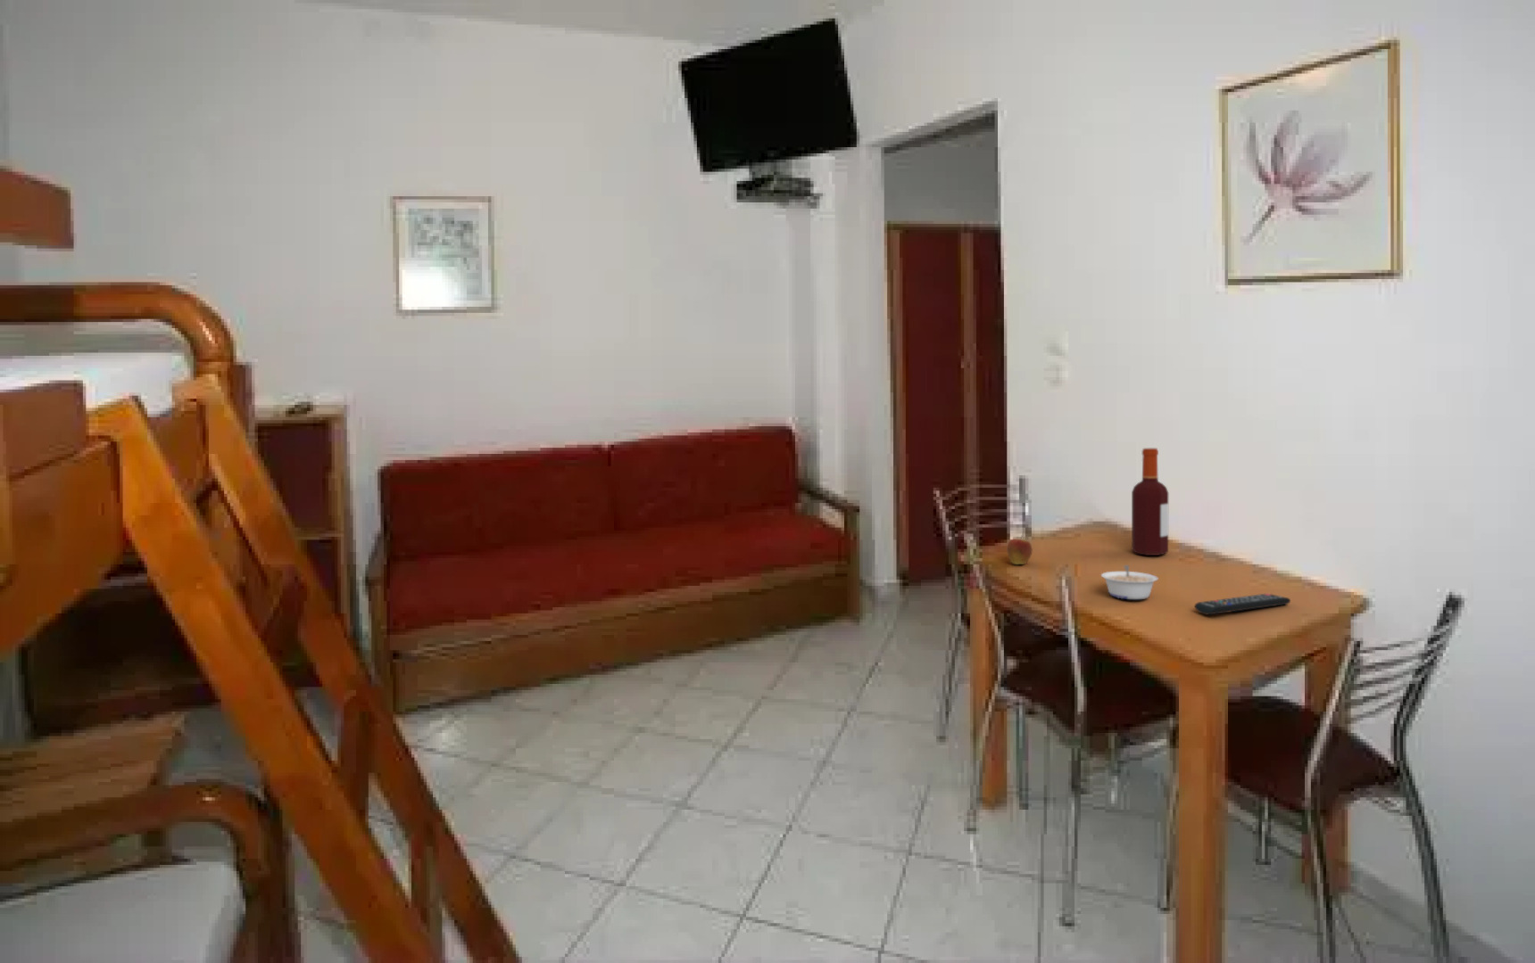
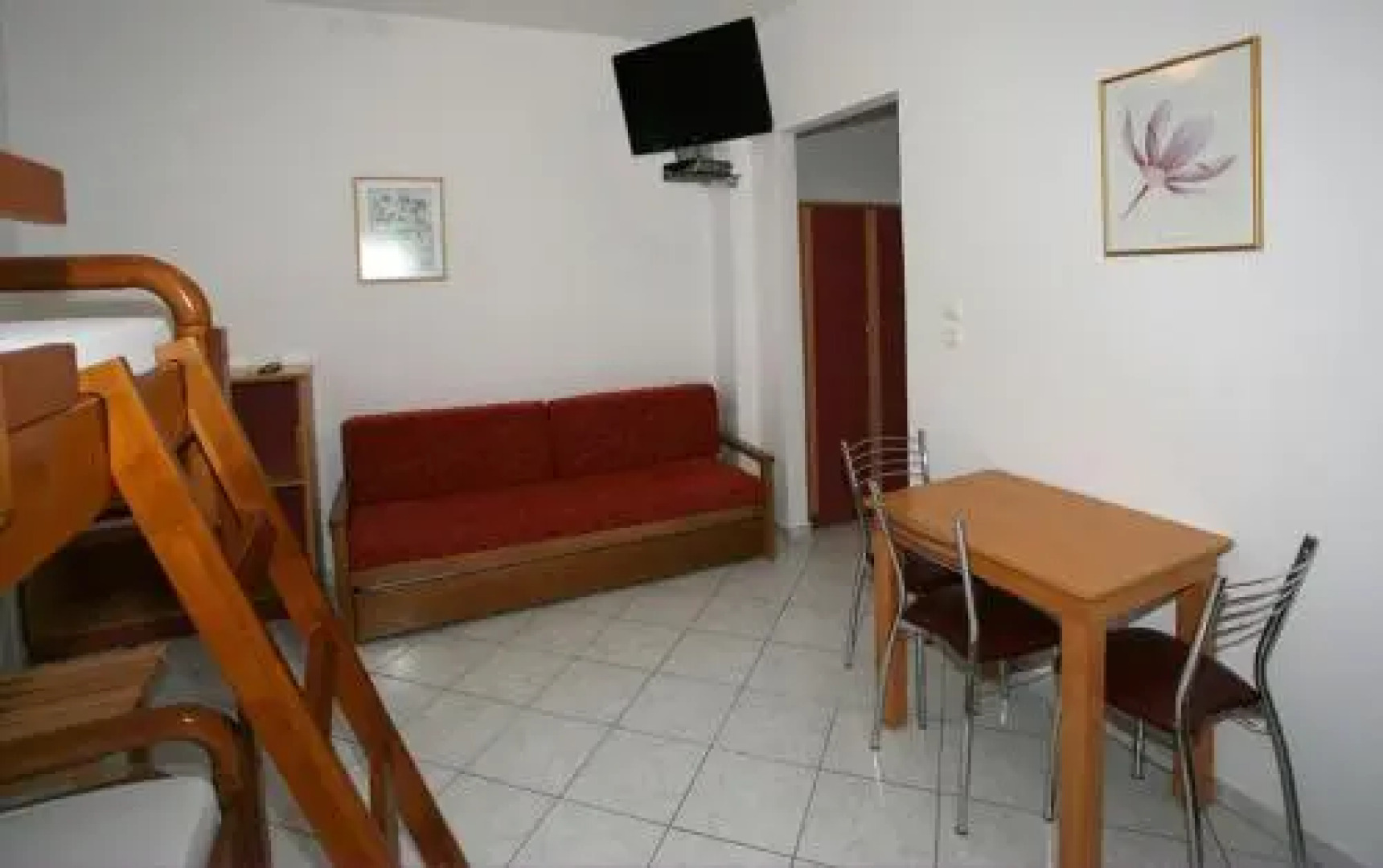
- fruit [1006,534,1033,566]
- legume [1100,565,1159,600]
- bottle [1131,447,1169,557]
- remote control [1194,592,1291,616]
